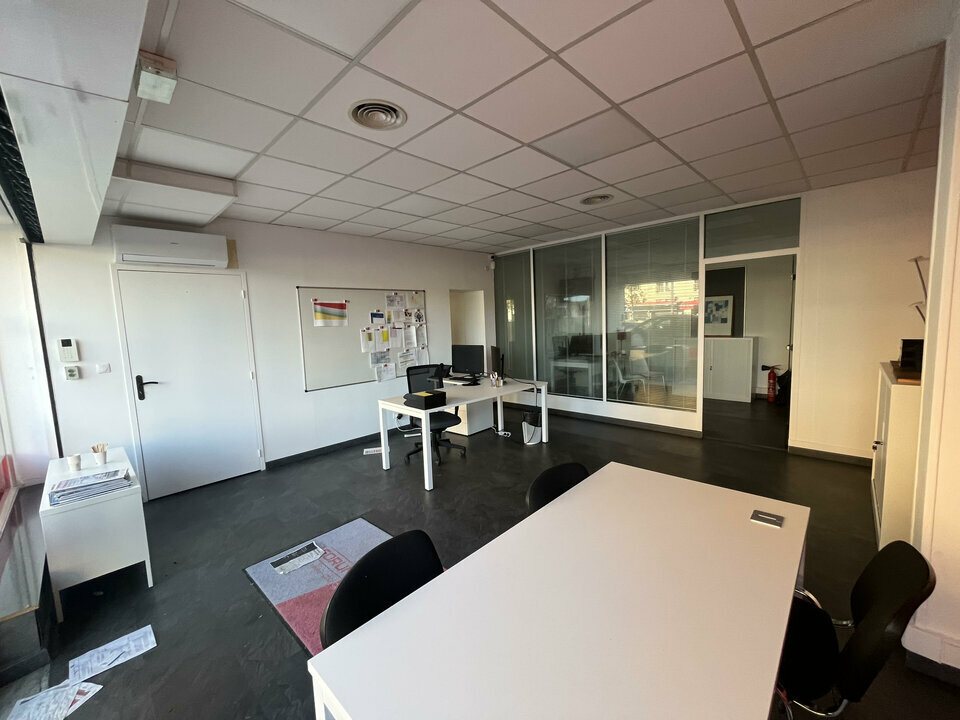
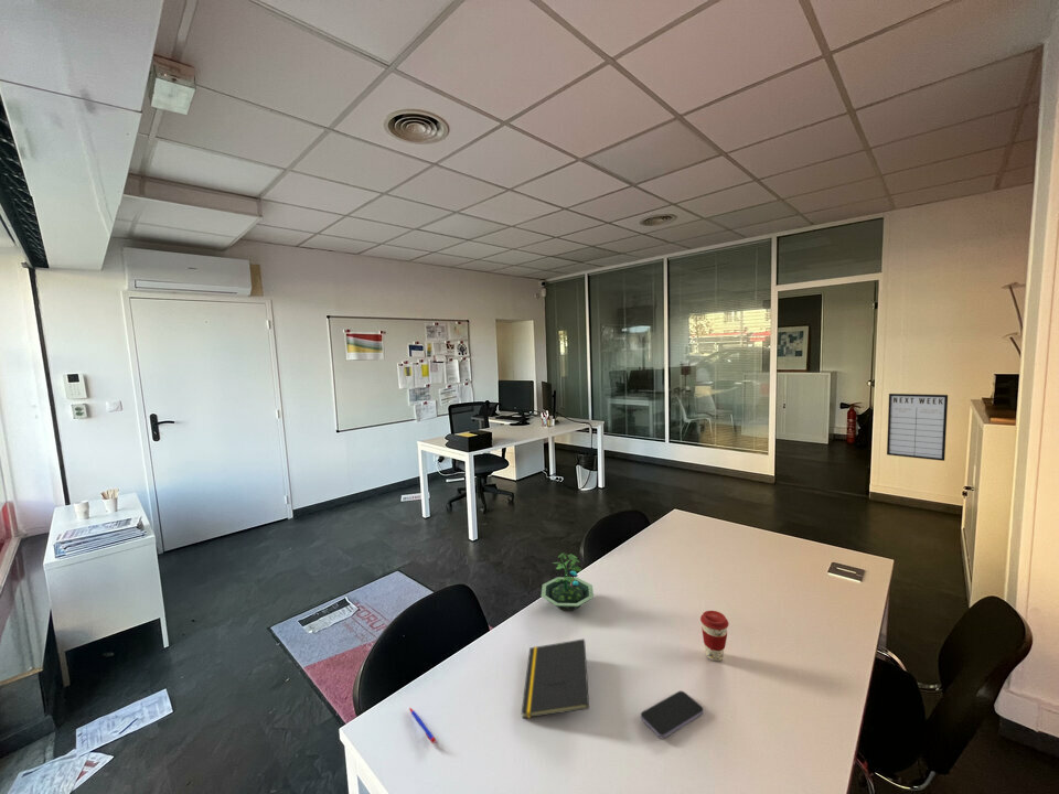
+ coffee cup [699,610,730,662]
+ terrarium [541,551,595,612]
+ pen [408,707,437,744]
+ notepad [521,639,590,720]
+ smartphone [640,690,705,739]
+ writing board [886,393,949,462]
